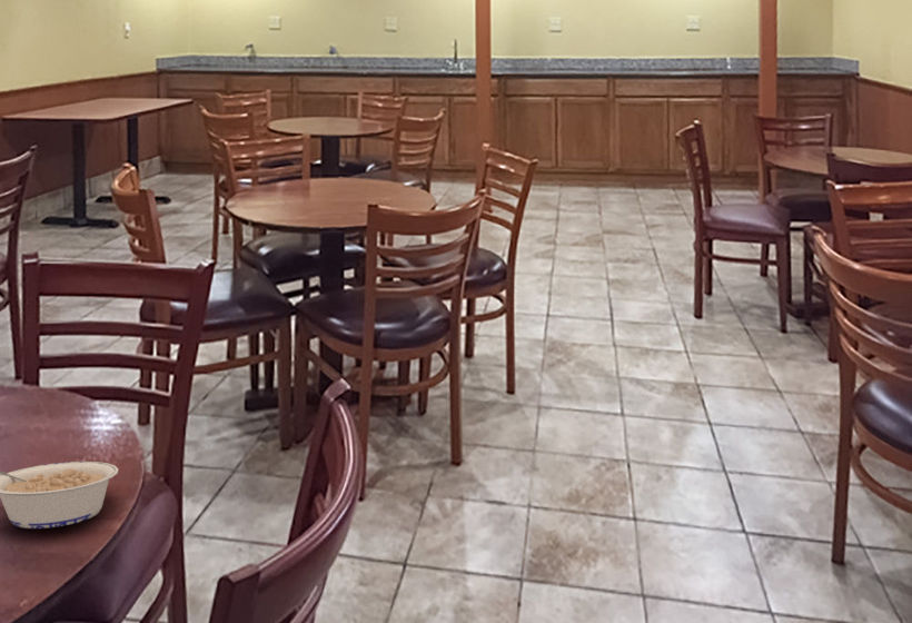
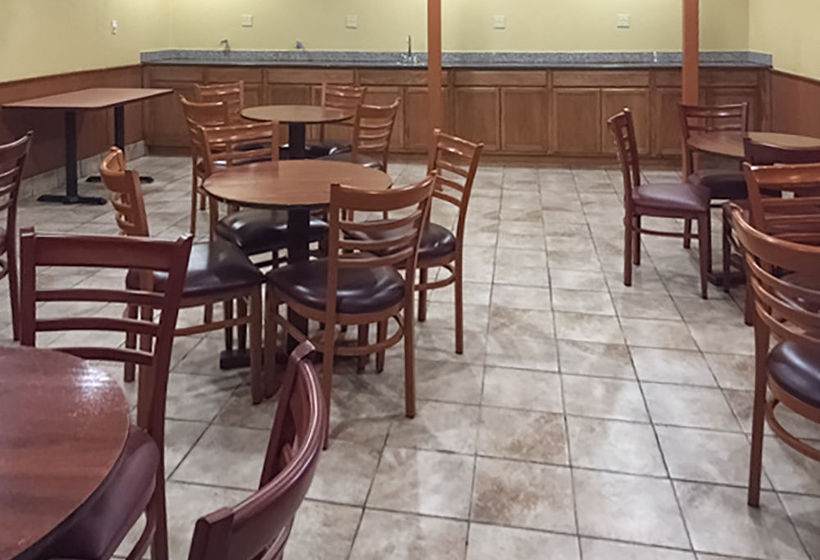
- legume [0,461,120,530]
